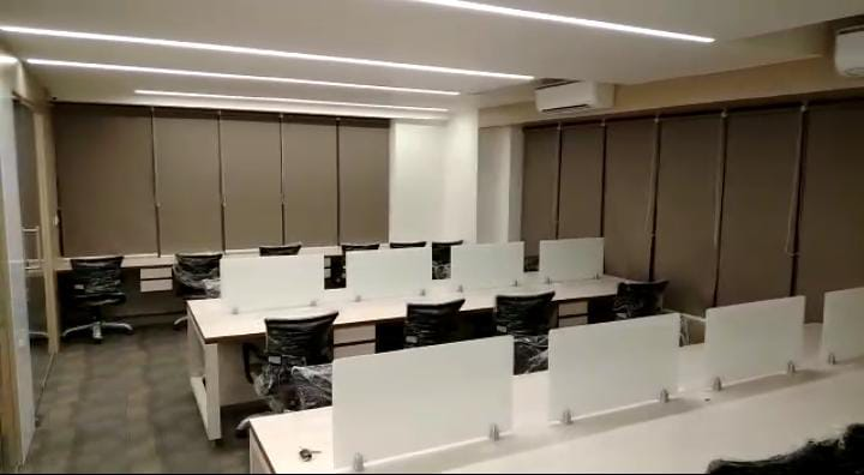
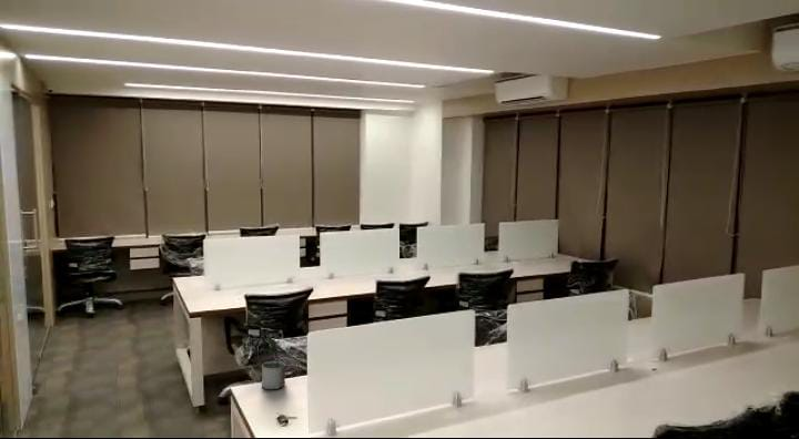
+ potted plant [252,328,286,390]
